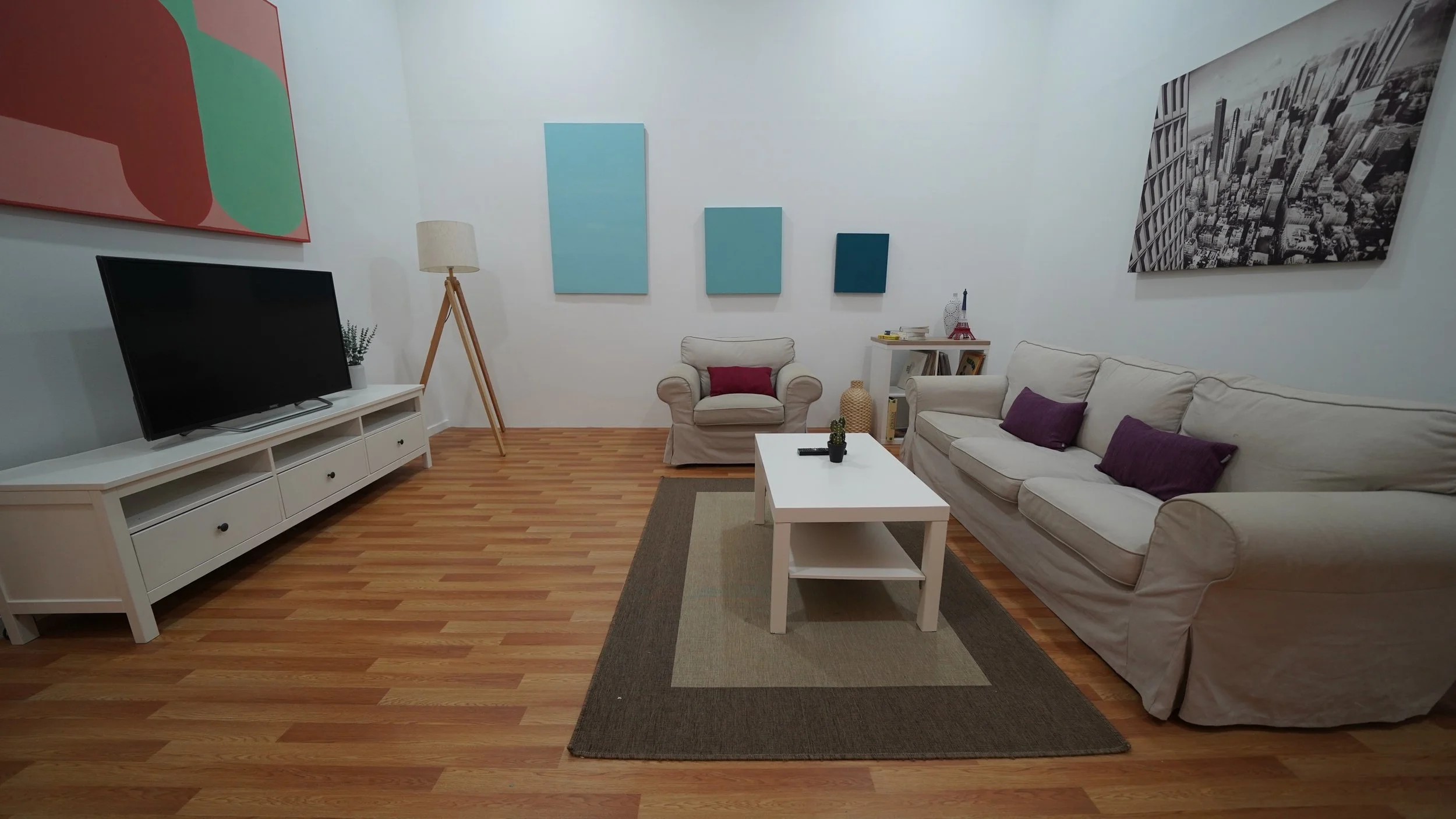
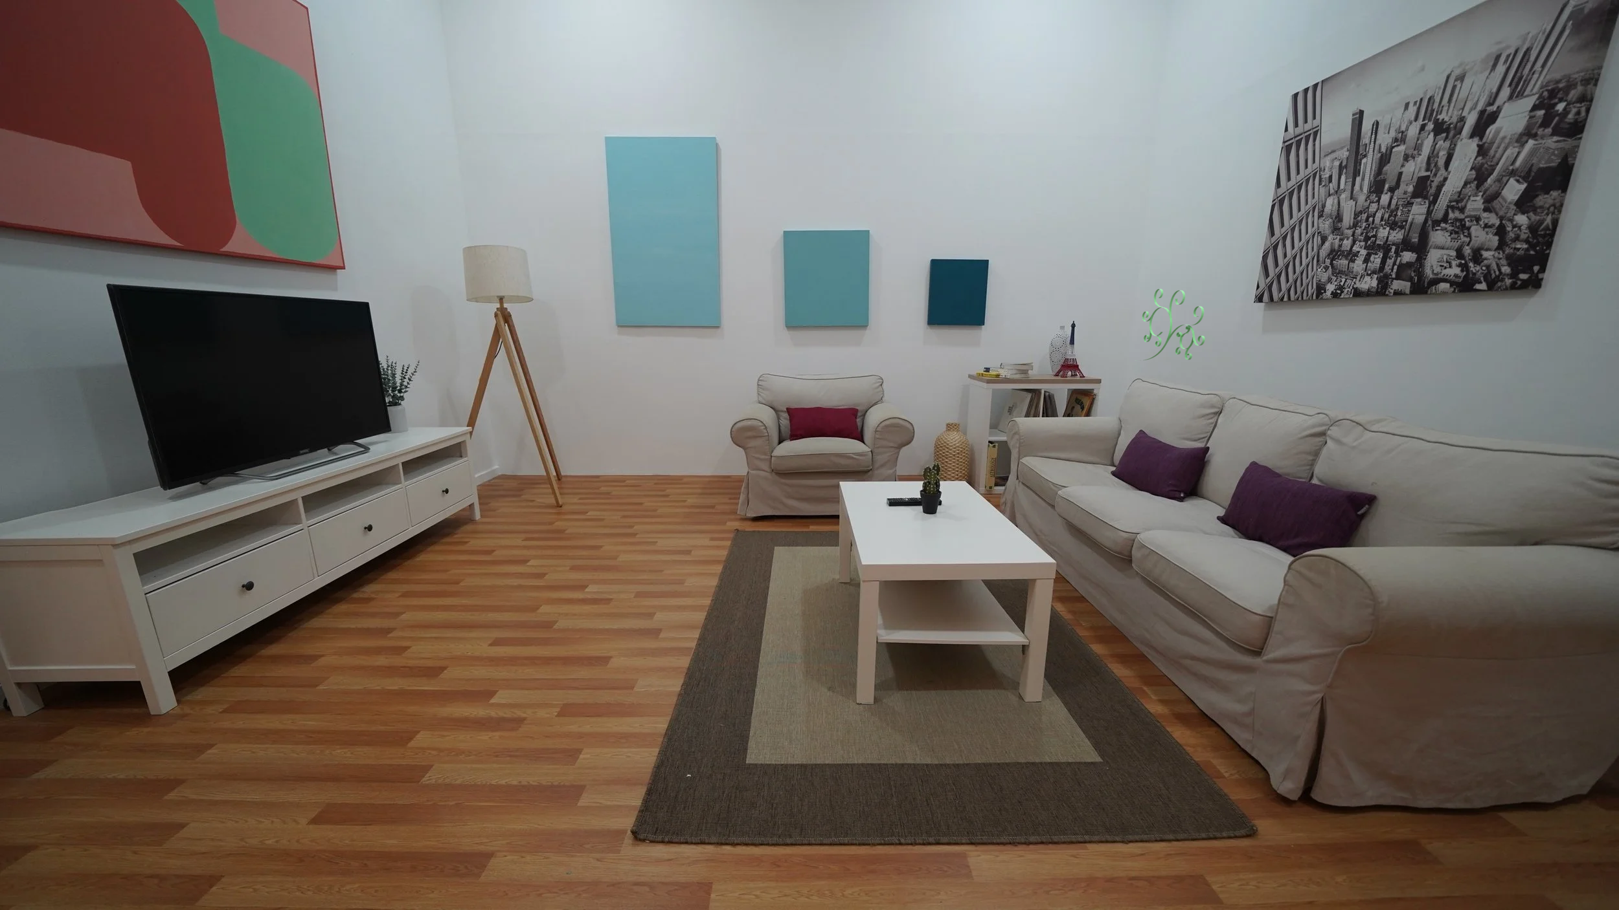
+ wall ornament [1135,289,1205,361]
